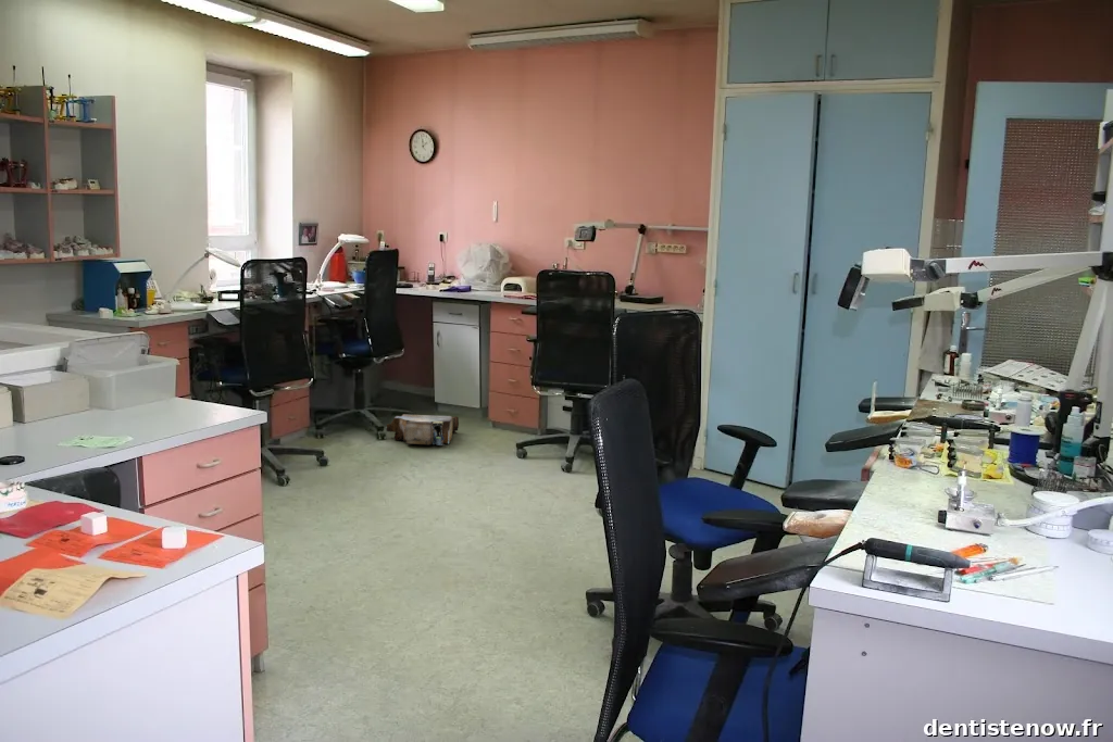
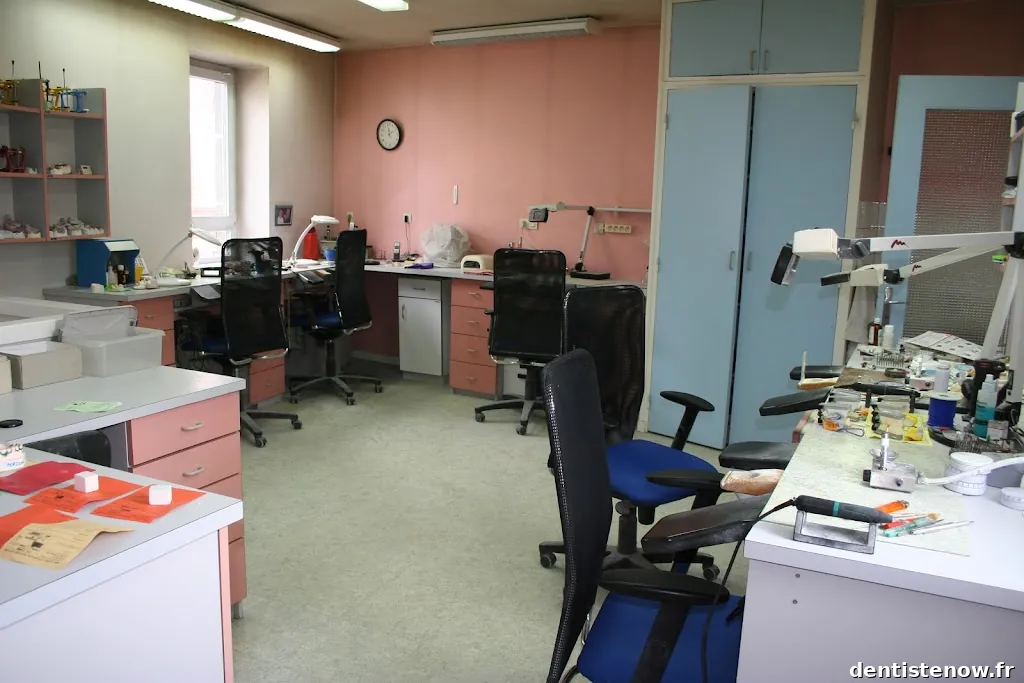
- cardboard box [385,413,460,447]
